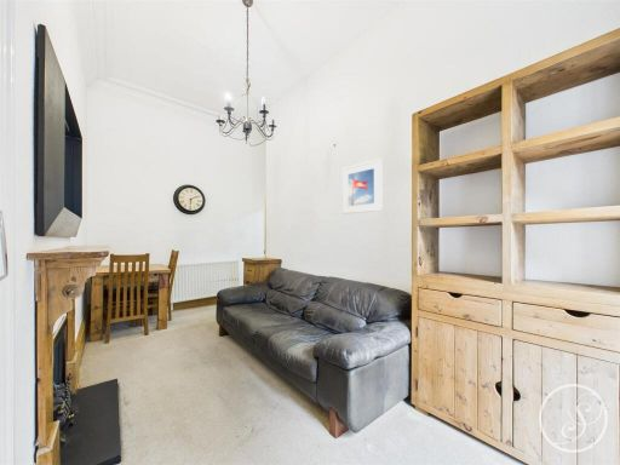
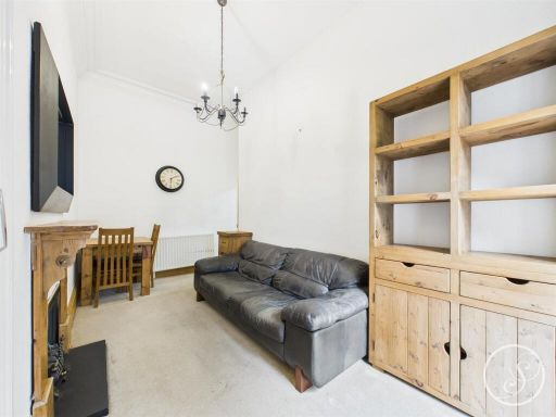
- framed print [341,157,384,216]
